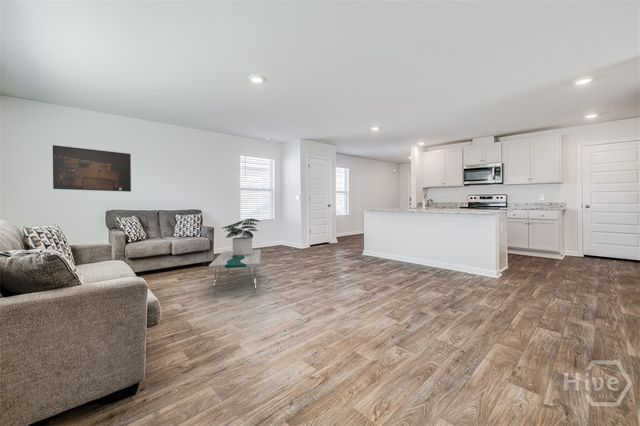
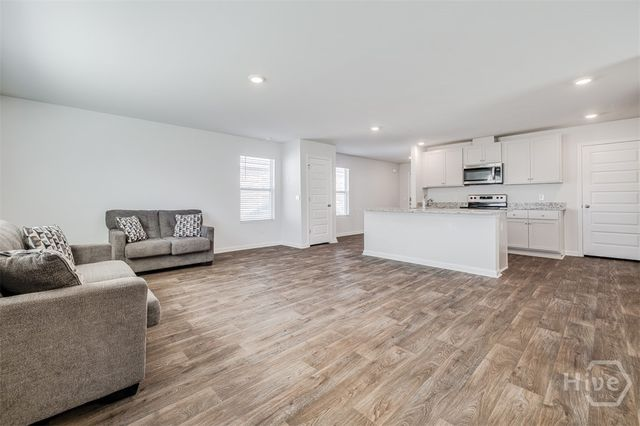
- potted plant [221,218,260,256]
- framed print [52,144,132,193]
- coffee table [208,249,262,297]
